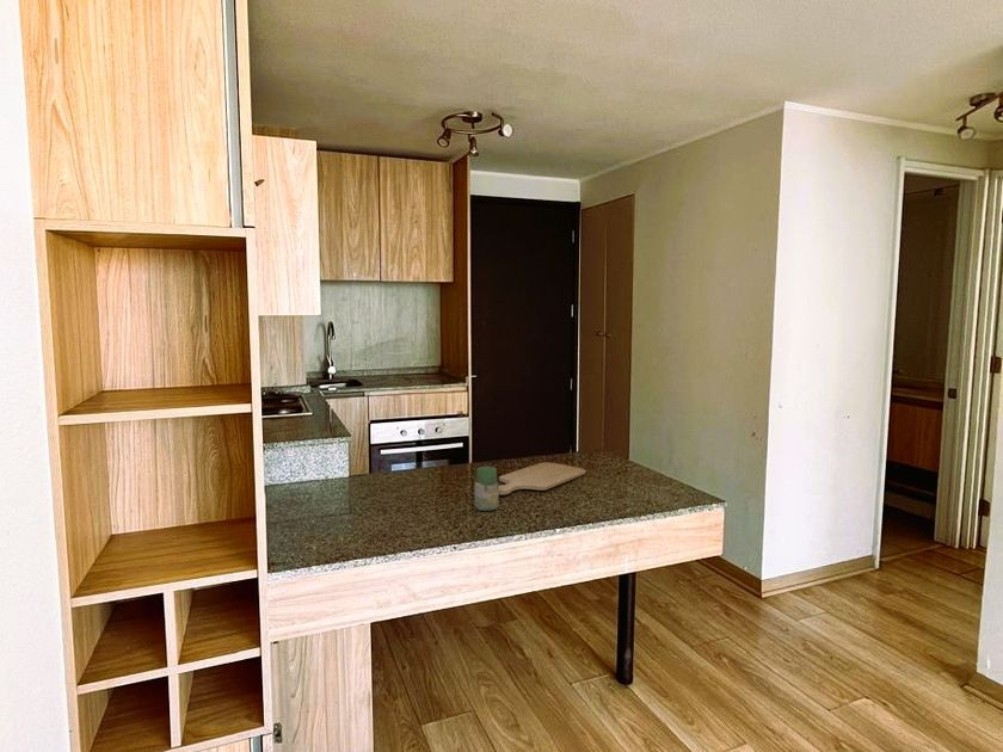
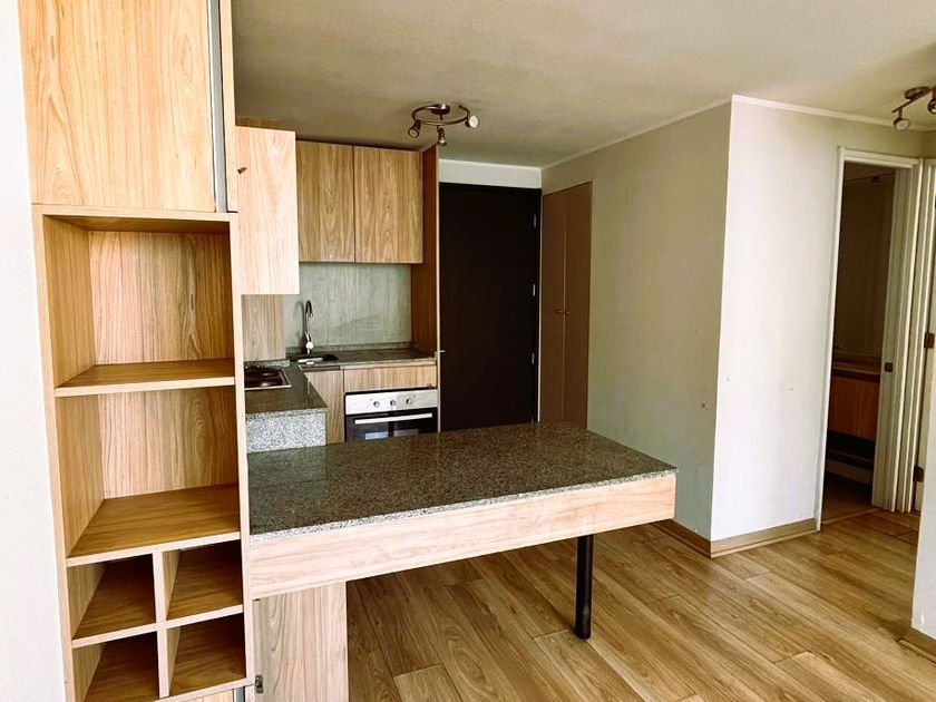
- chopping board [498,461,587,495]
- jar [473,466,500,512]
